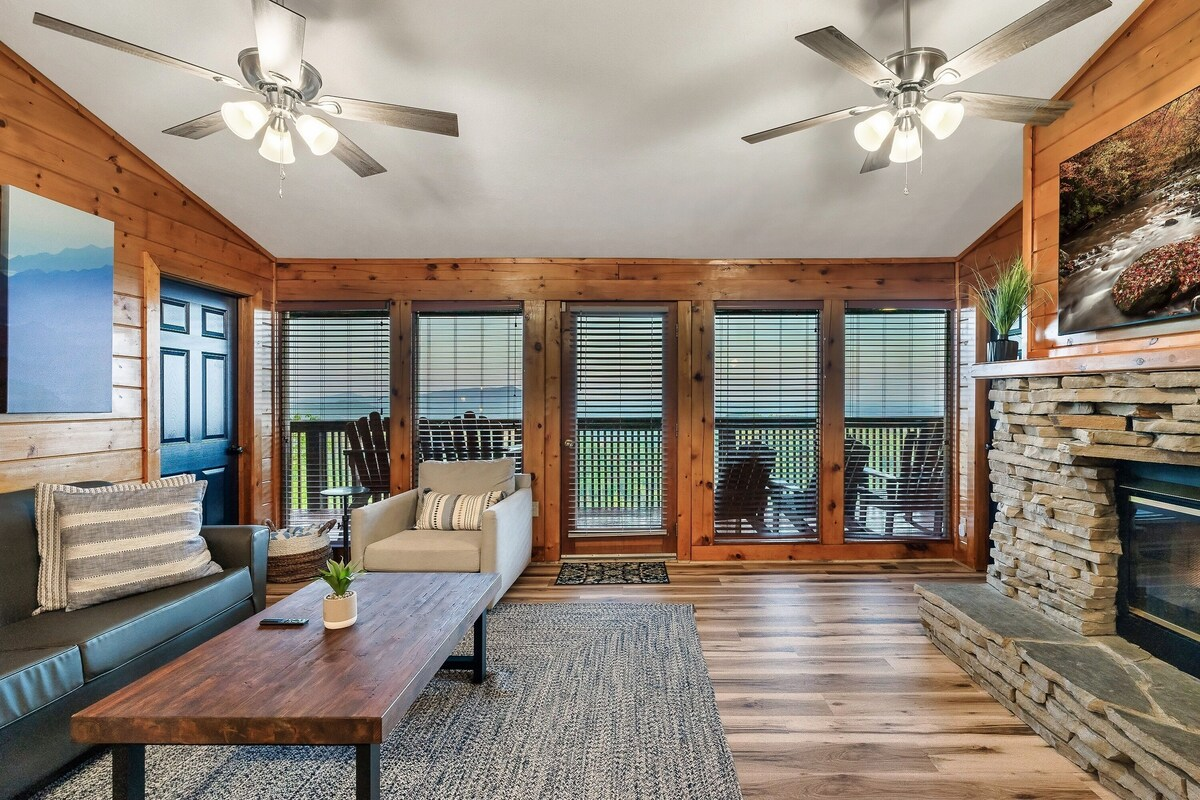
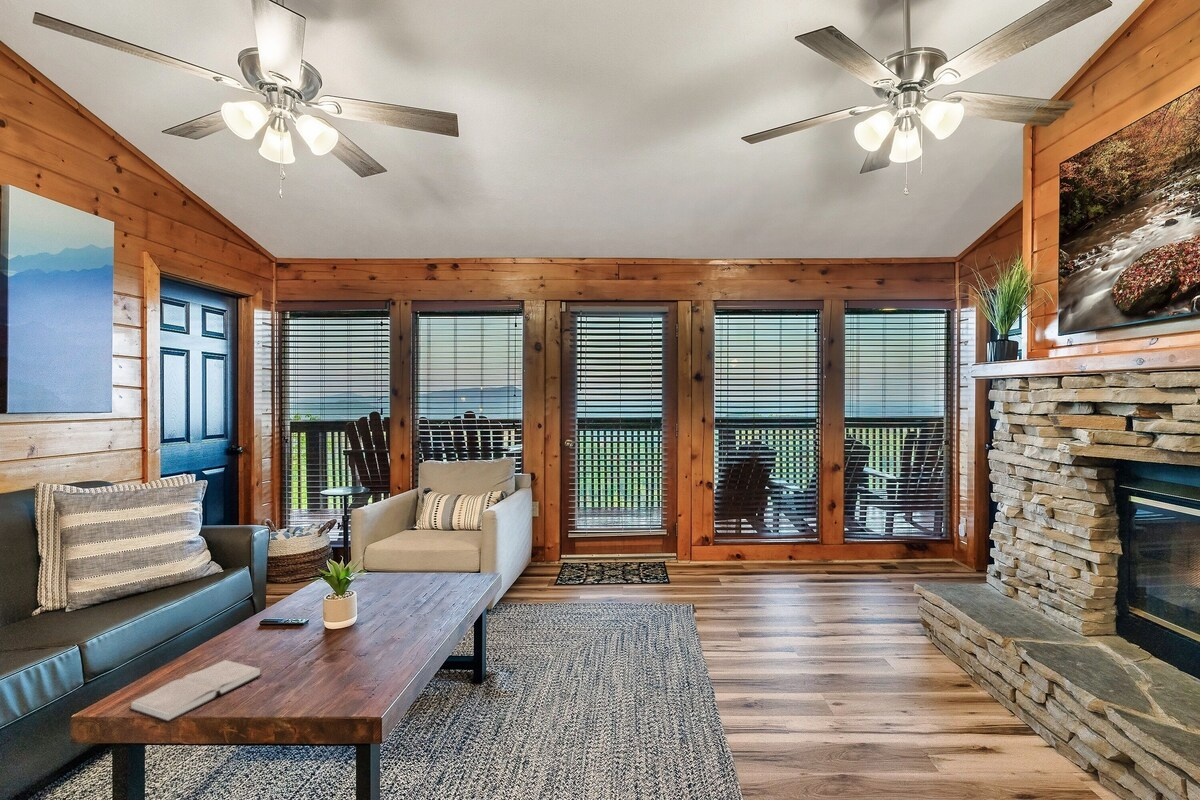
+ hardback book [128,659,263,724]
